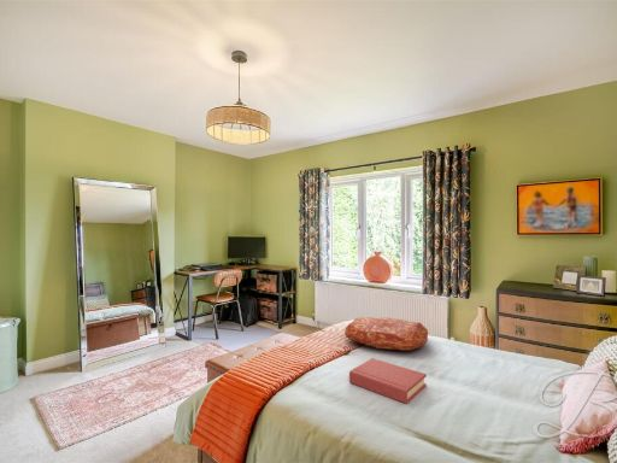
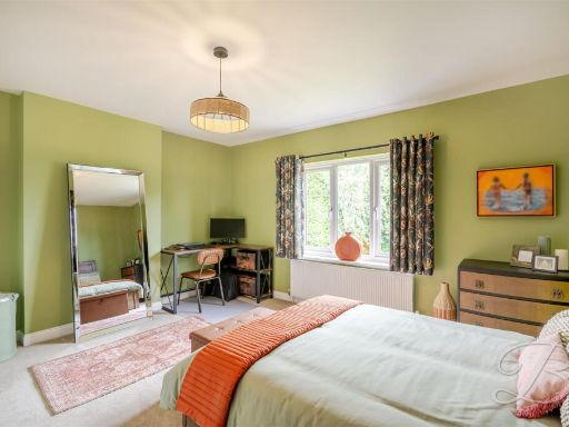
- cushion [343,316,429,351]
- hardback book [348,357,428,405]
